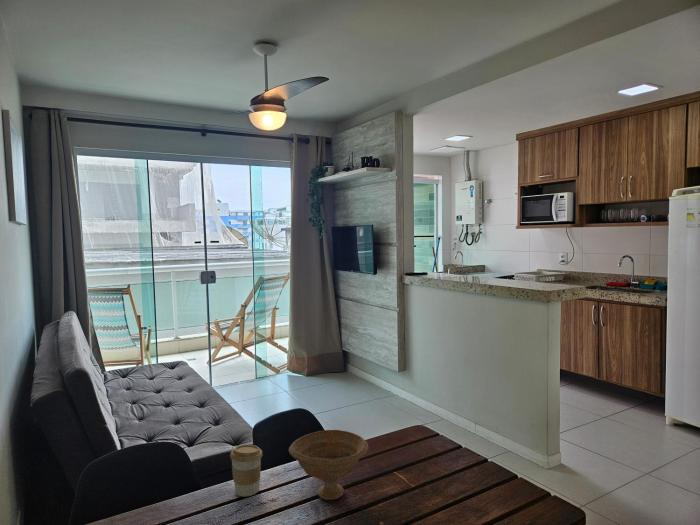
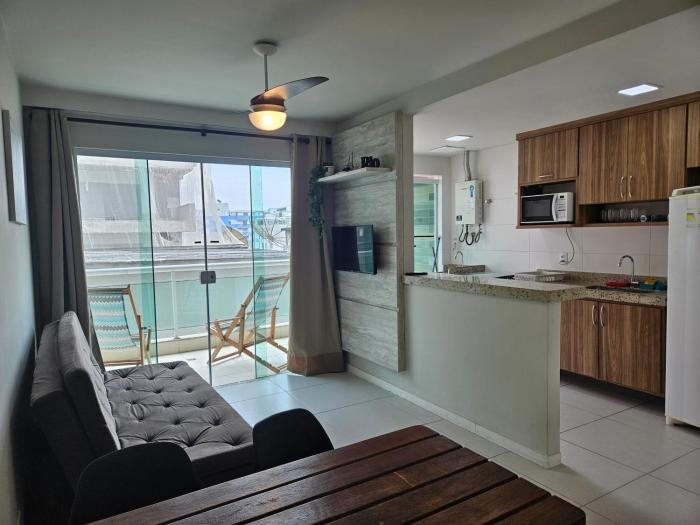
- coffee cup [229,444,263,497]
- bowl [288,429,369,501]
